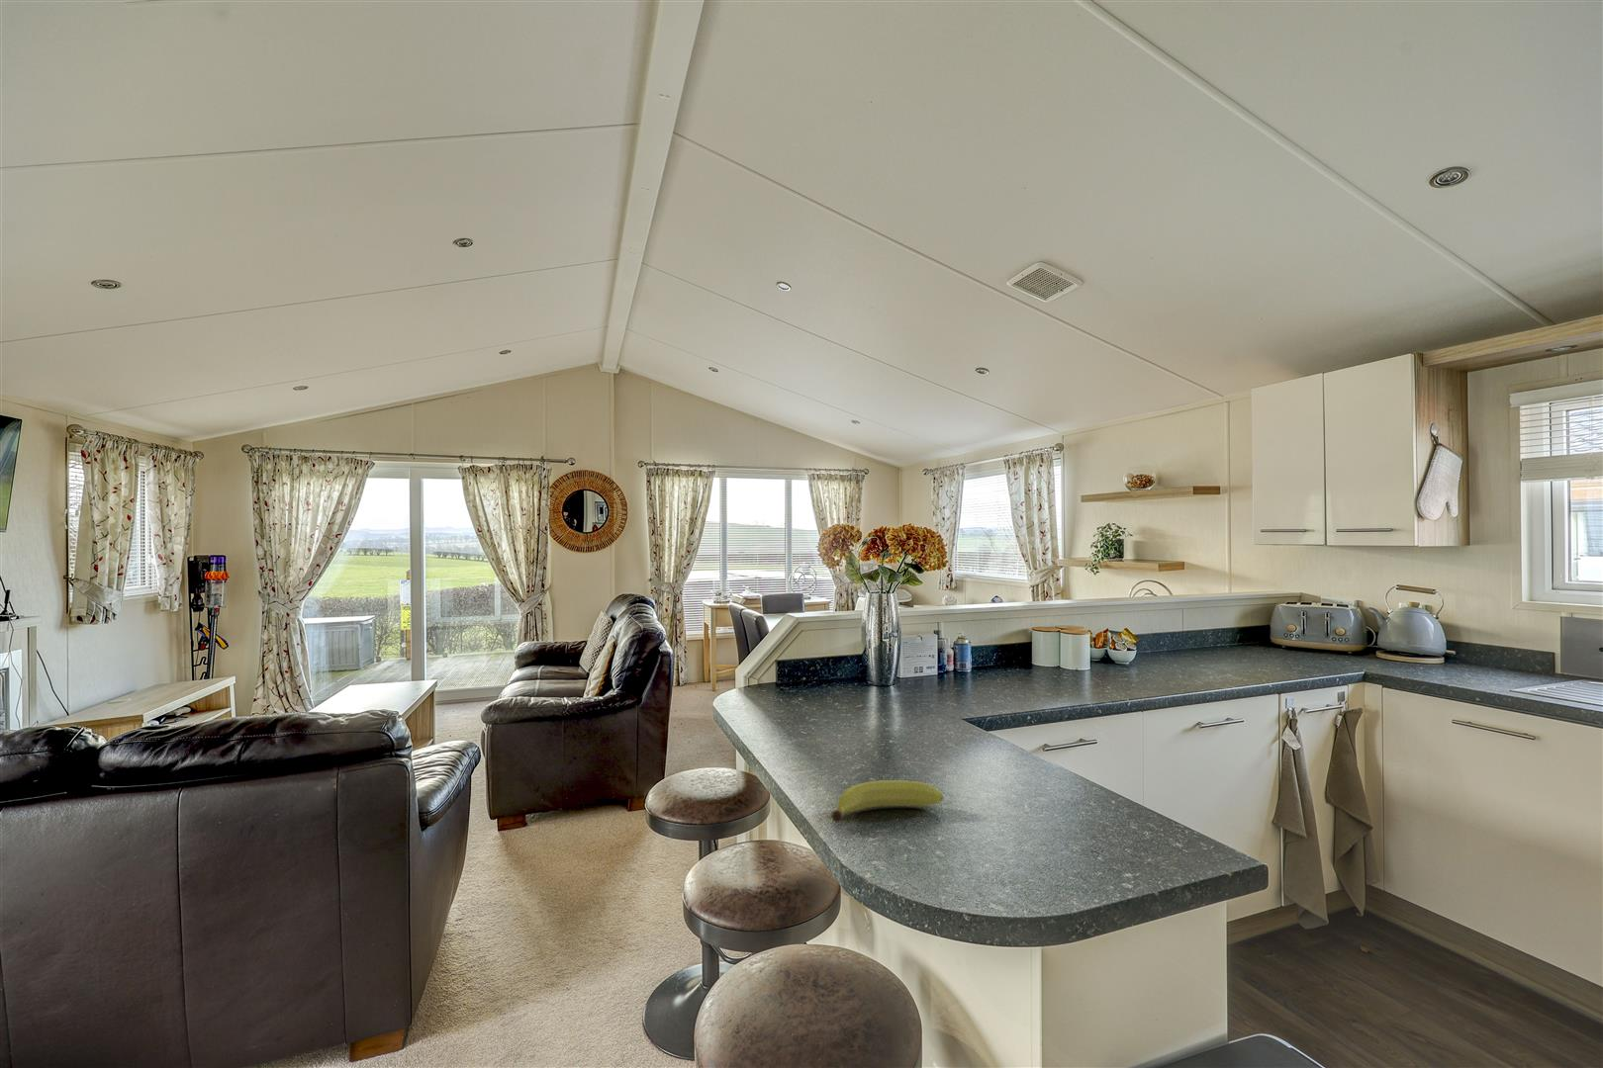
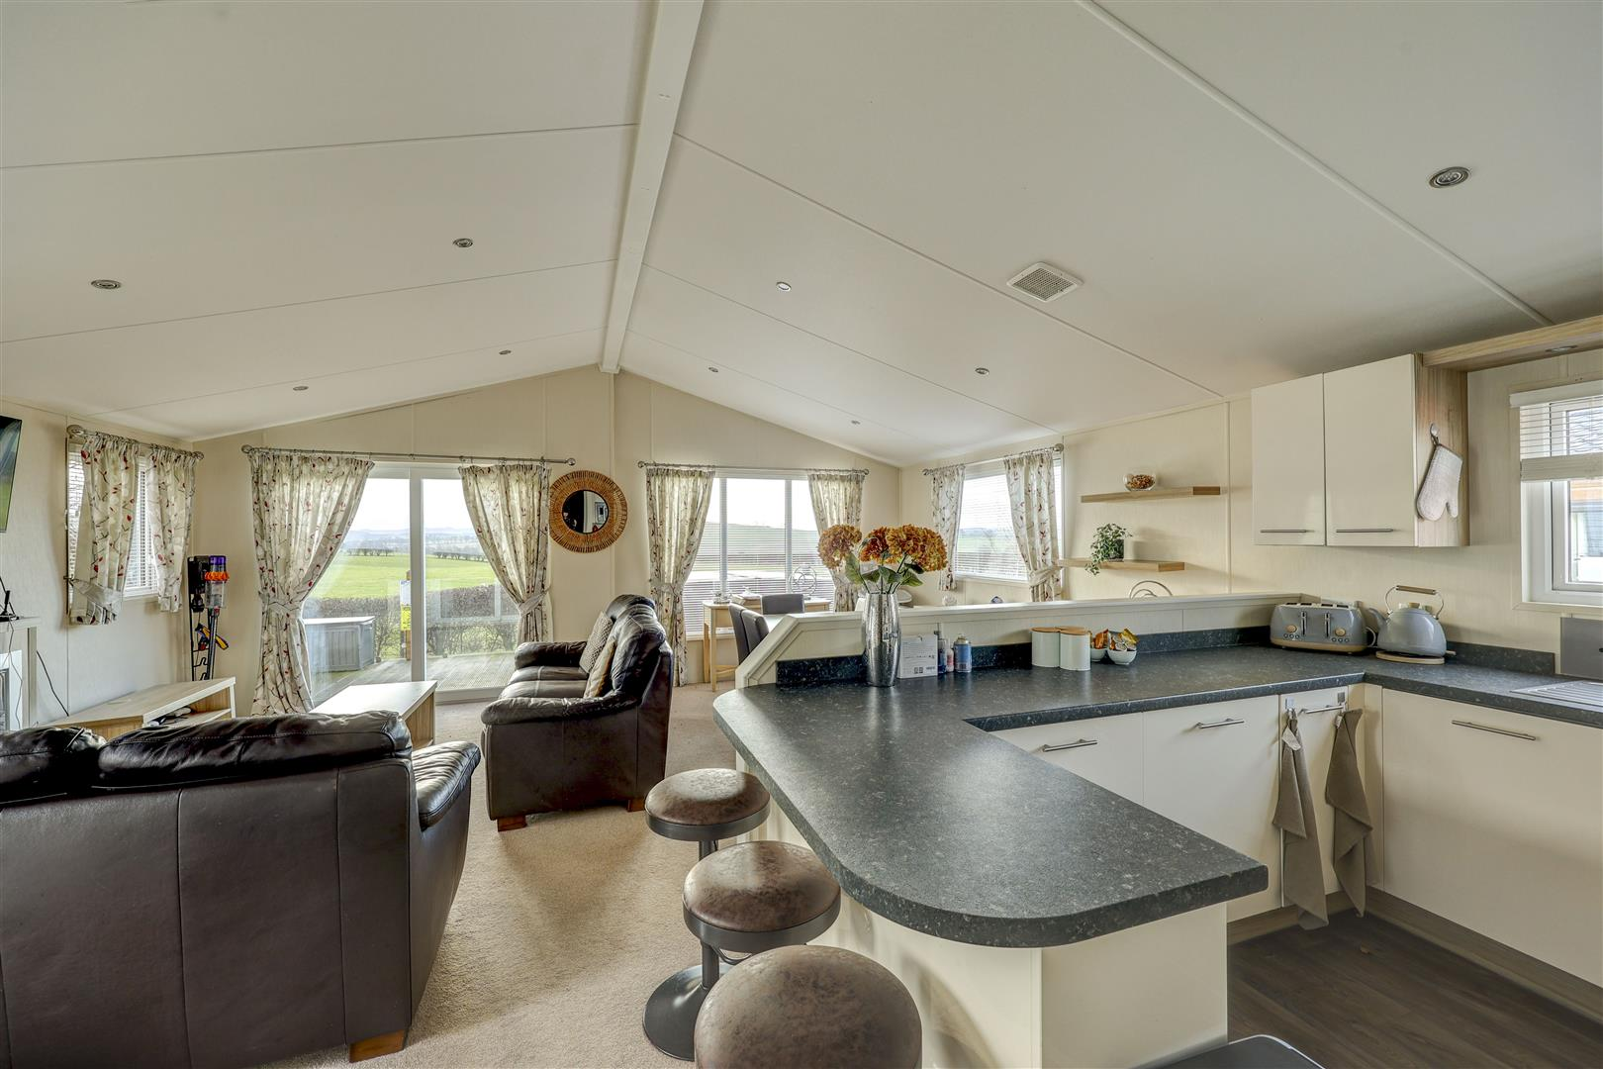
- fruit [830,780,943,824]
